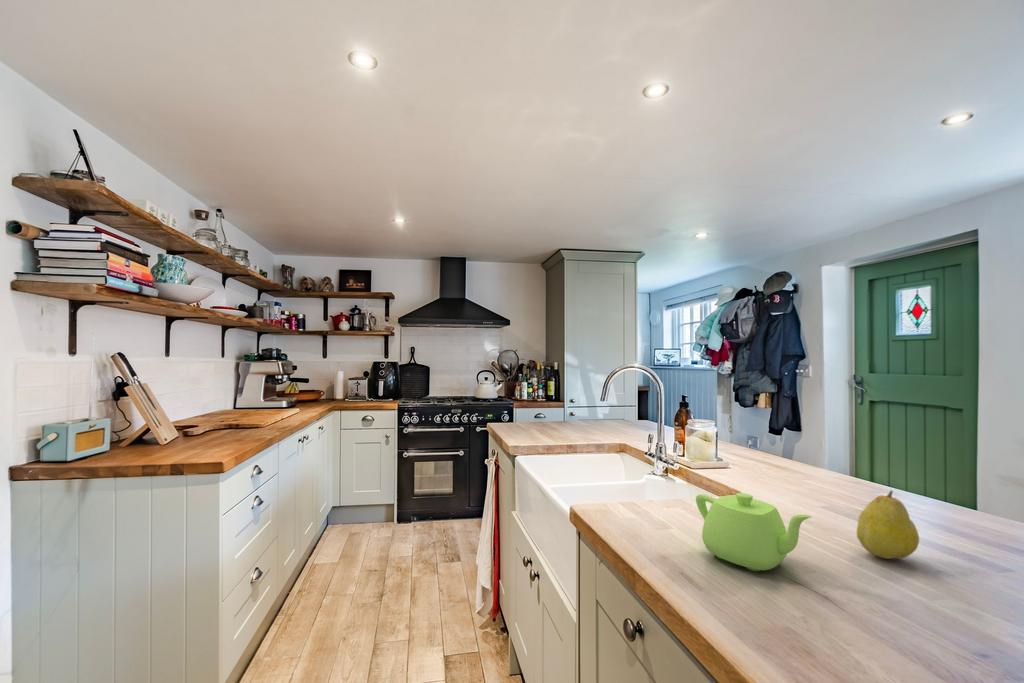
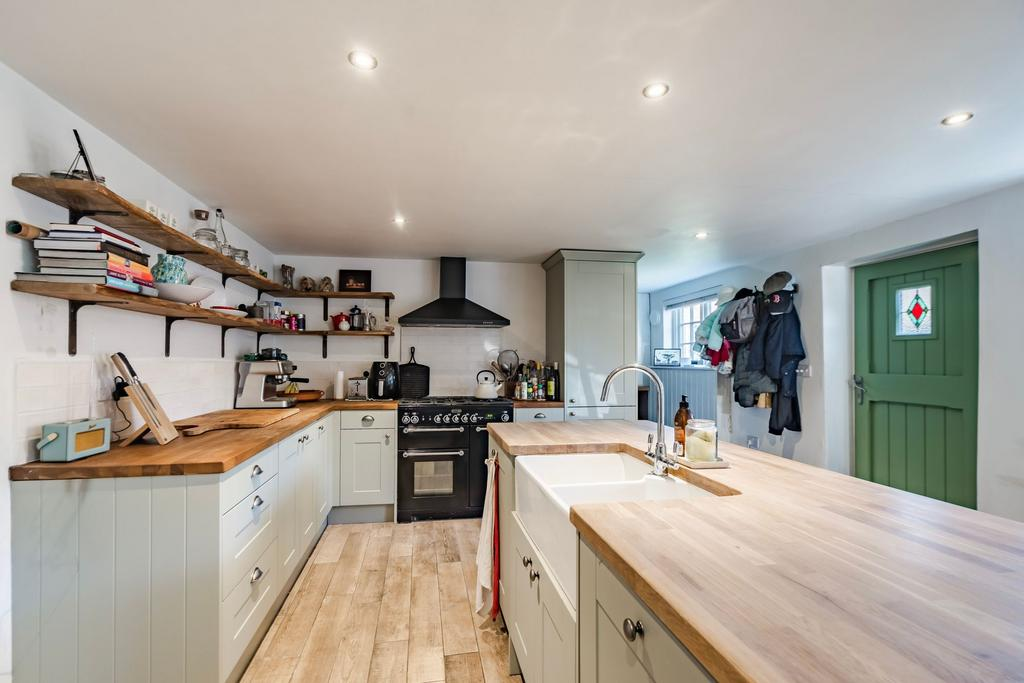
- teapot [695,492,813,572]
- fruit [856,489,920,560]
